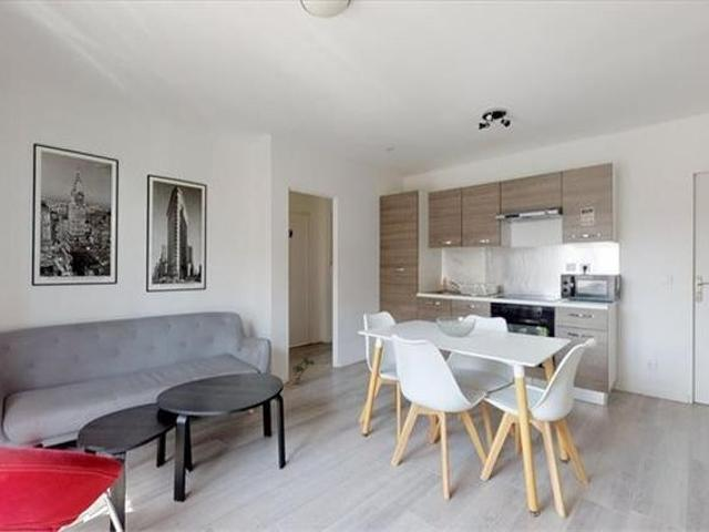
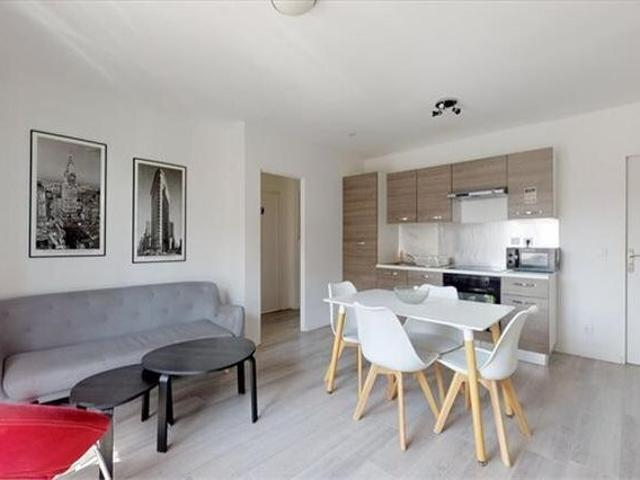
- potted plant [291,356,316,385]
